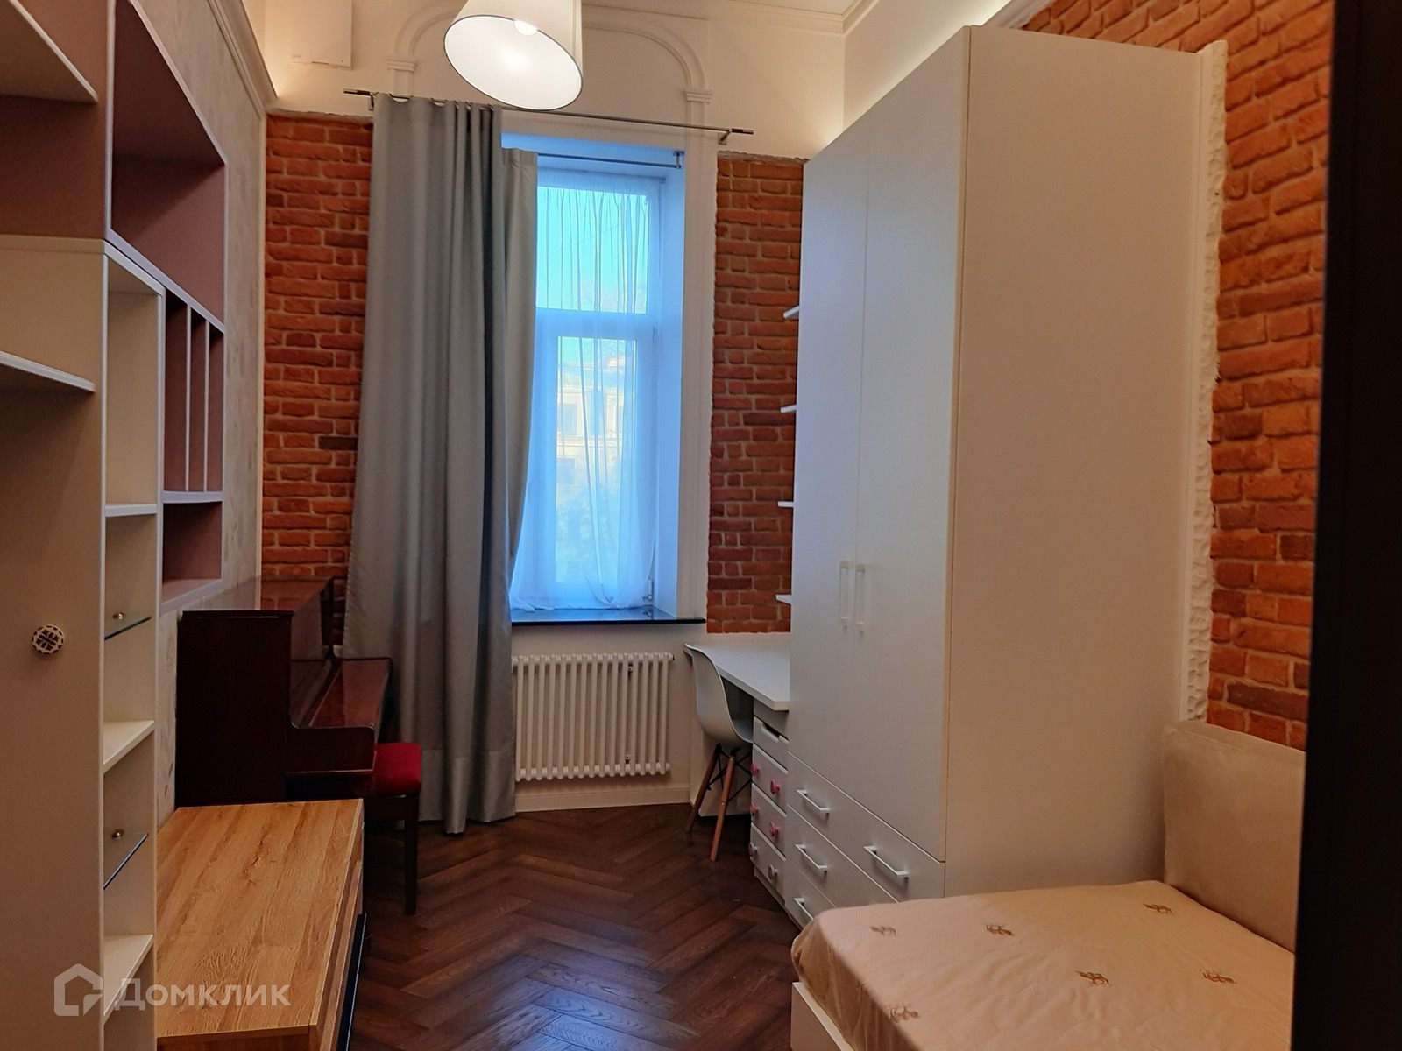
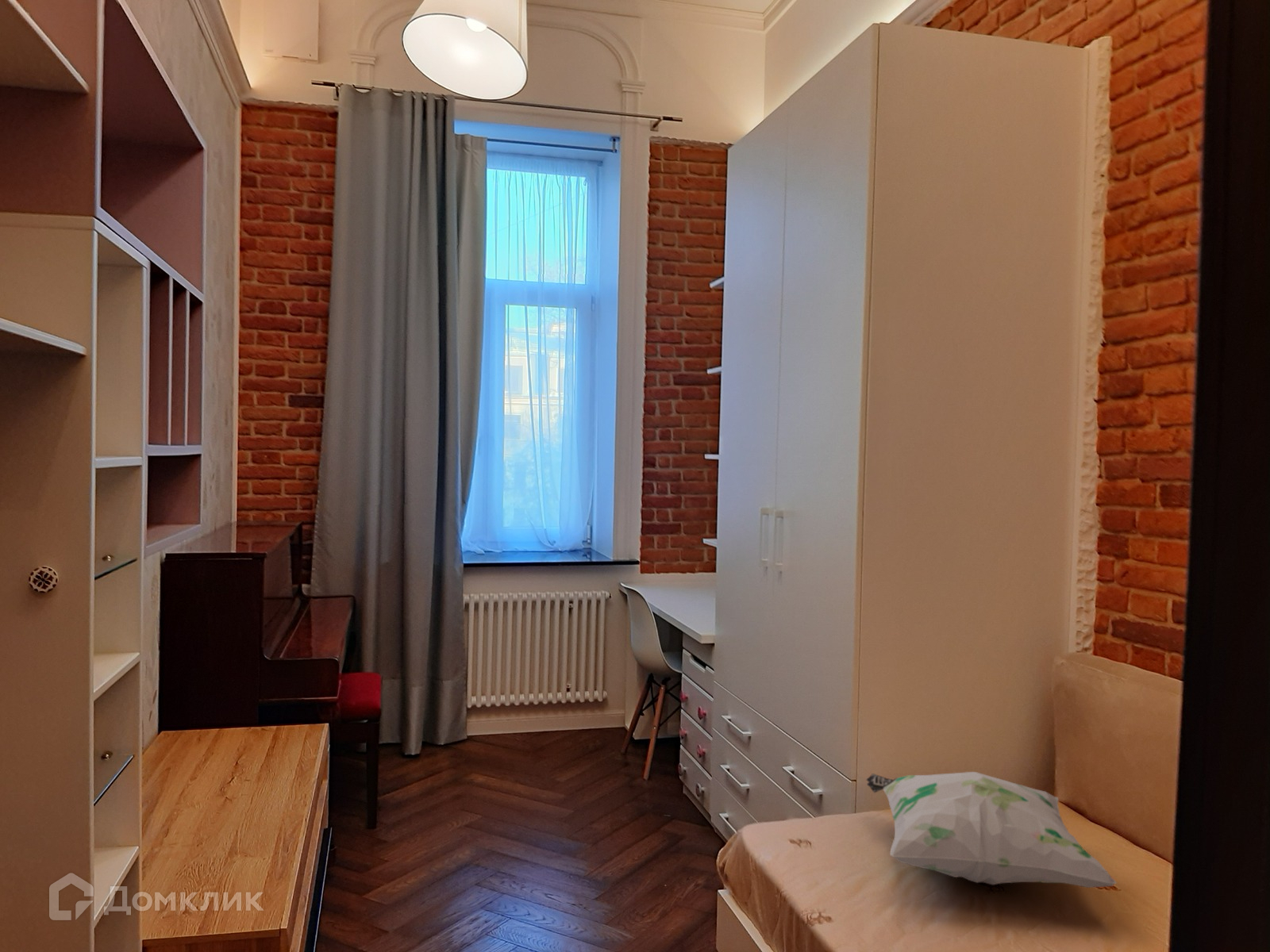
+ decorative pillow [865,771,1118,889]
